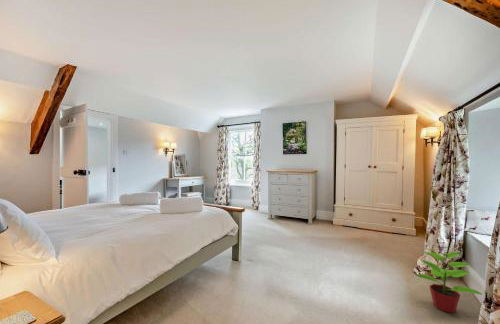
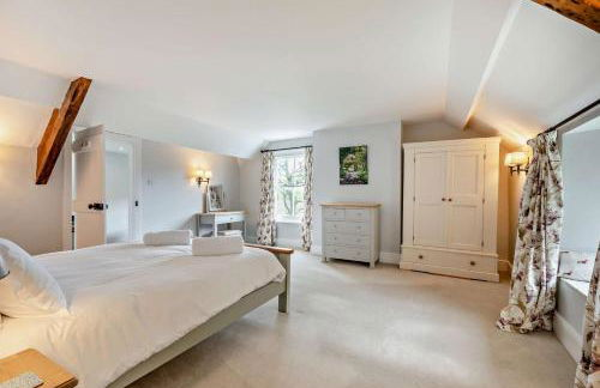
- potted plant [415,247,484,314]
